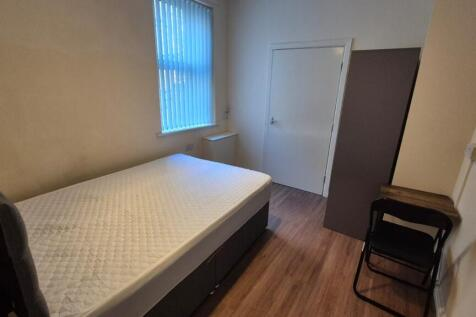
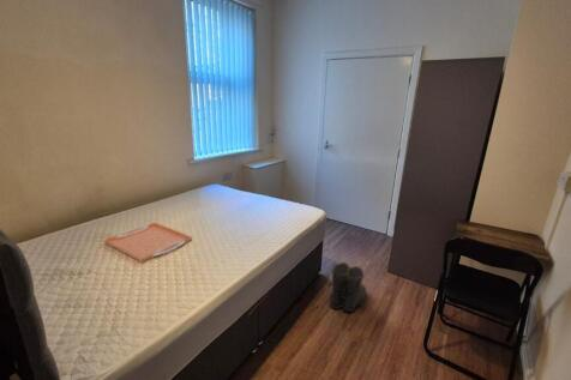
+ serving tray [103,222,193,264]
+ boots [327,261,367,313]
